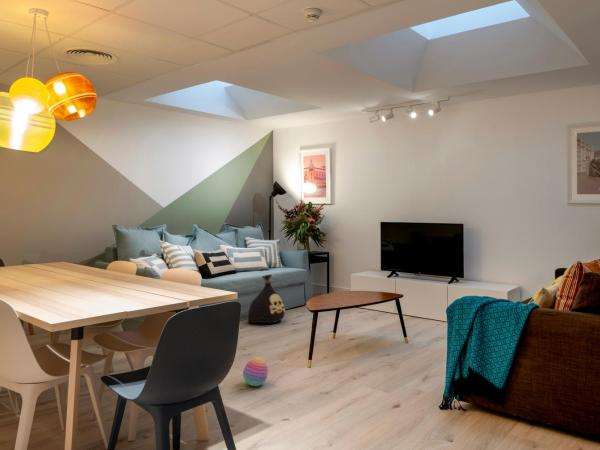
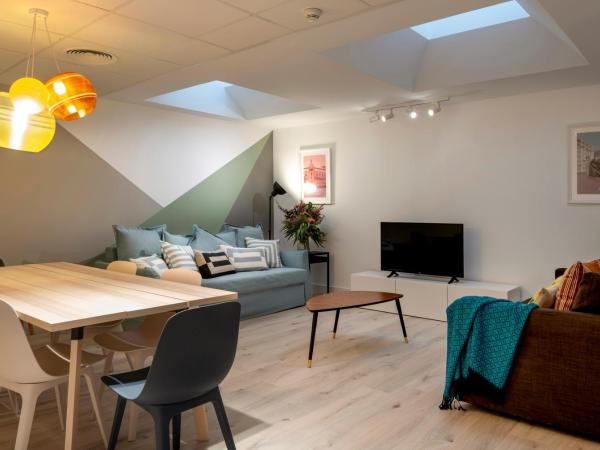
- stacking toy [242,356,269,387]
- bag [247,274,286,324]
